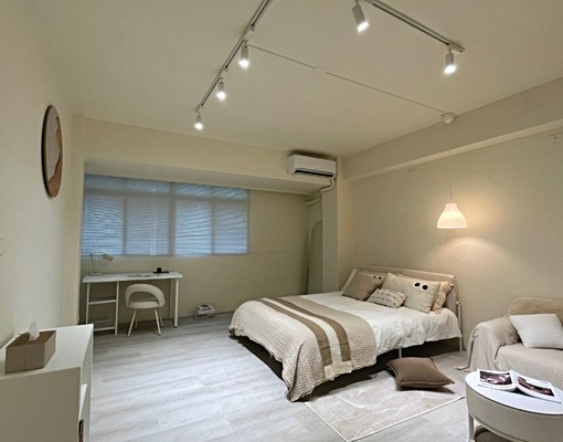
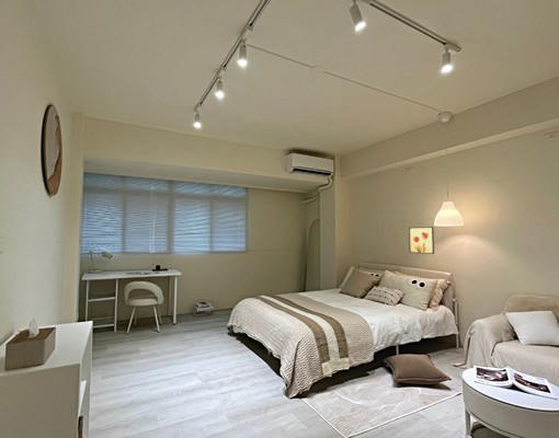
+ wall art [408,226,435,255]
